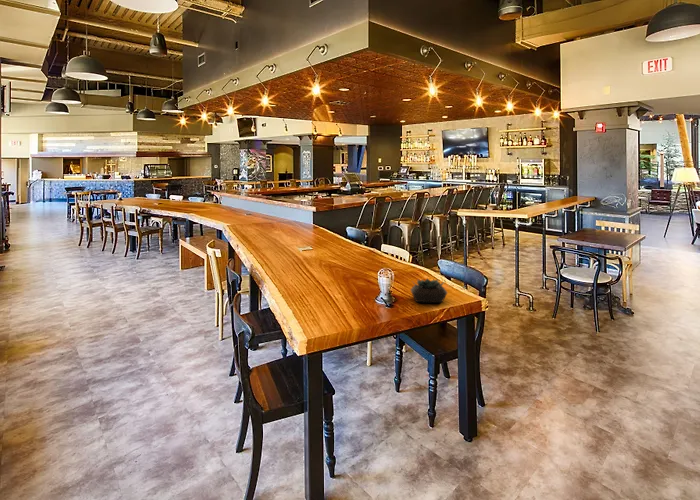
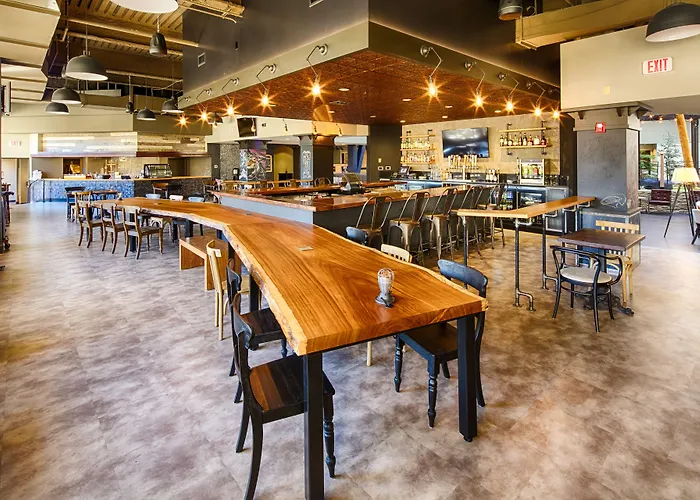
- succulent plant [410,277,448,303]
